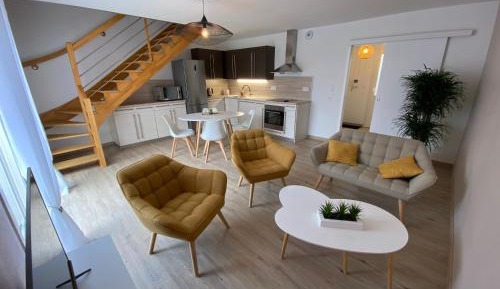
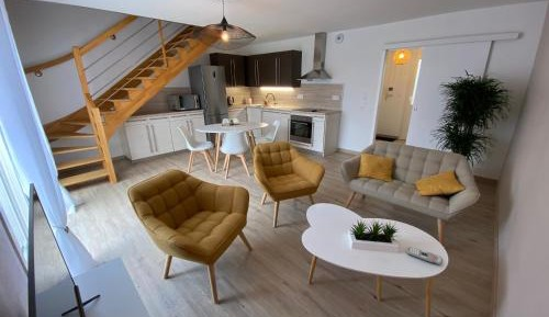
+ remote control [405,246,444,267]
